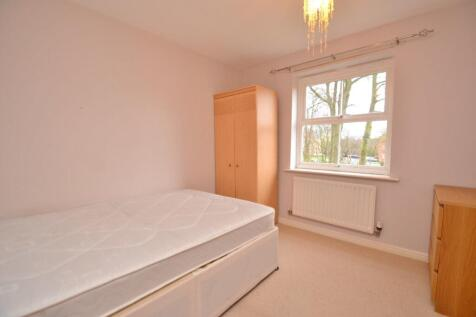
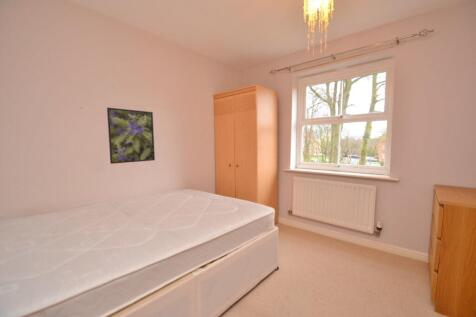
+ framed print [106,107,156,165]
